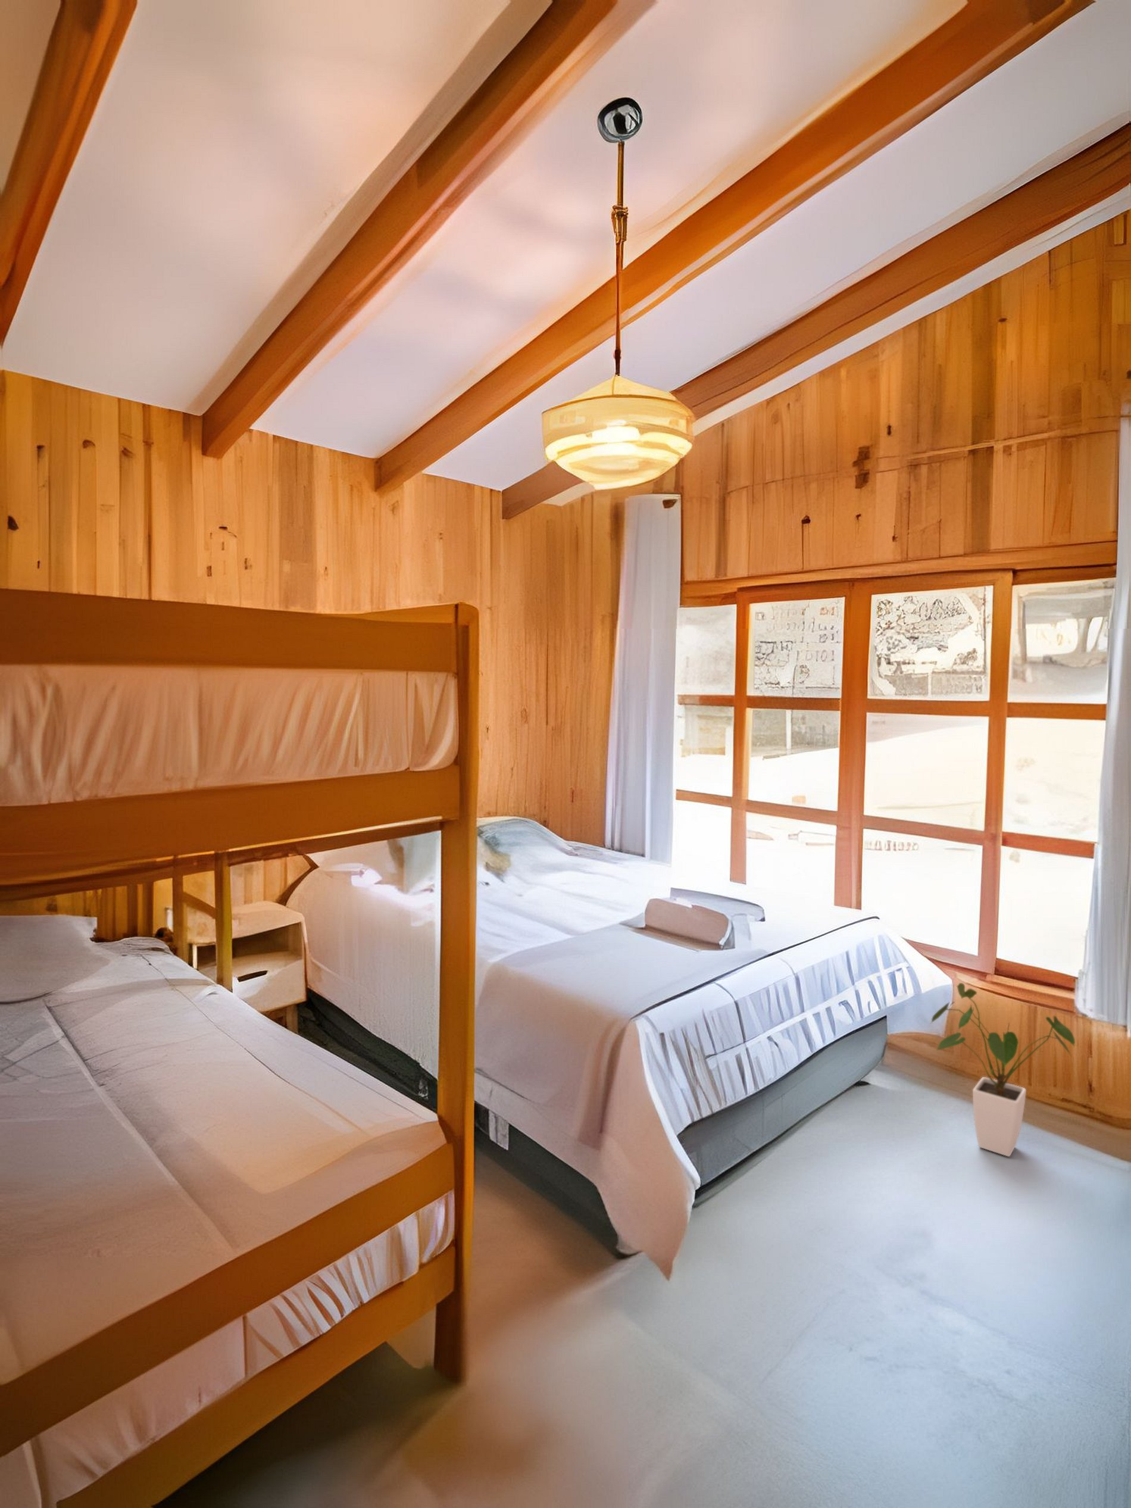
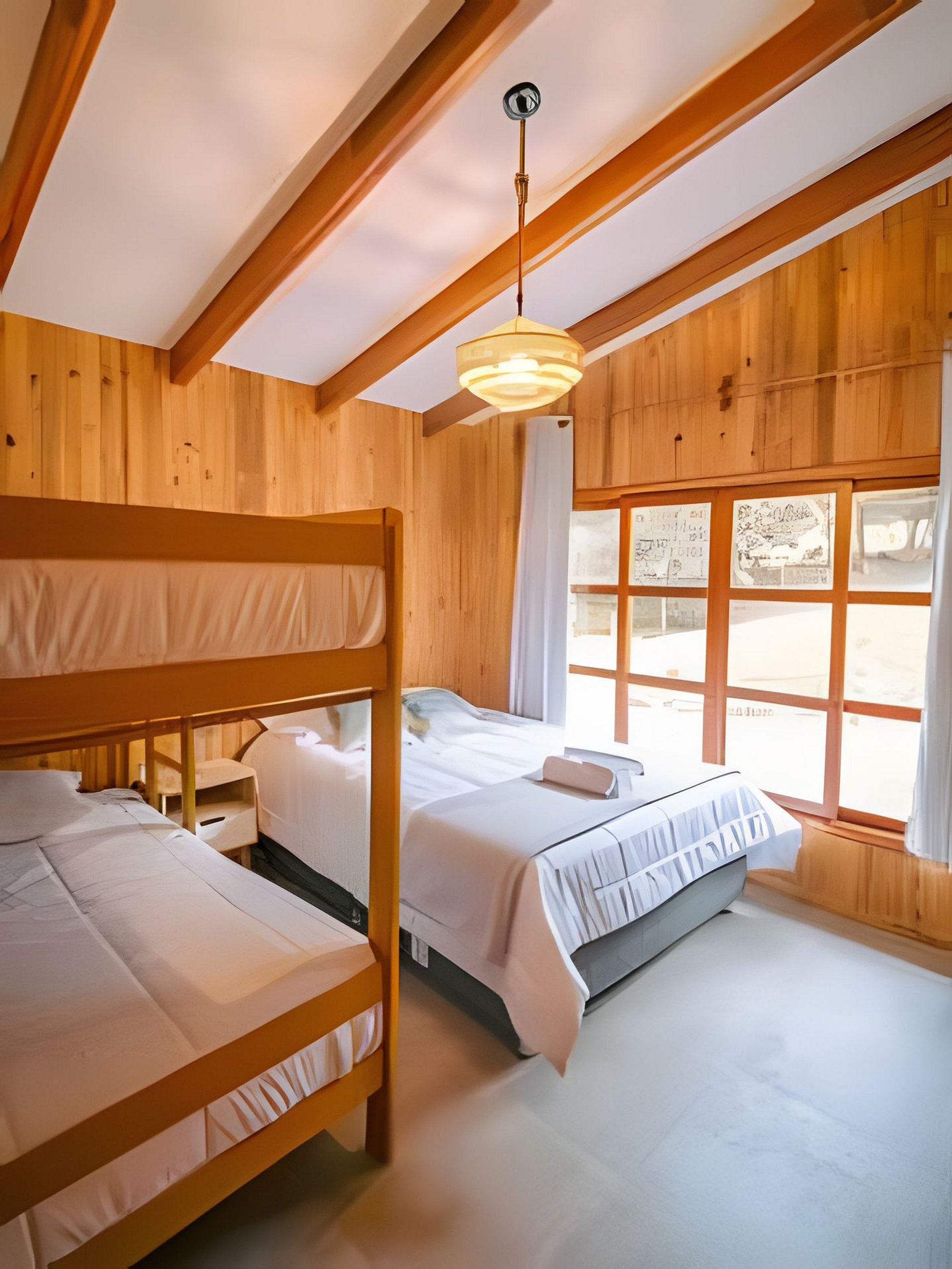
- house plant [930,983,1075,1157]
